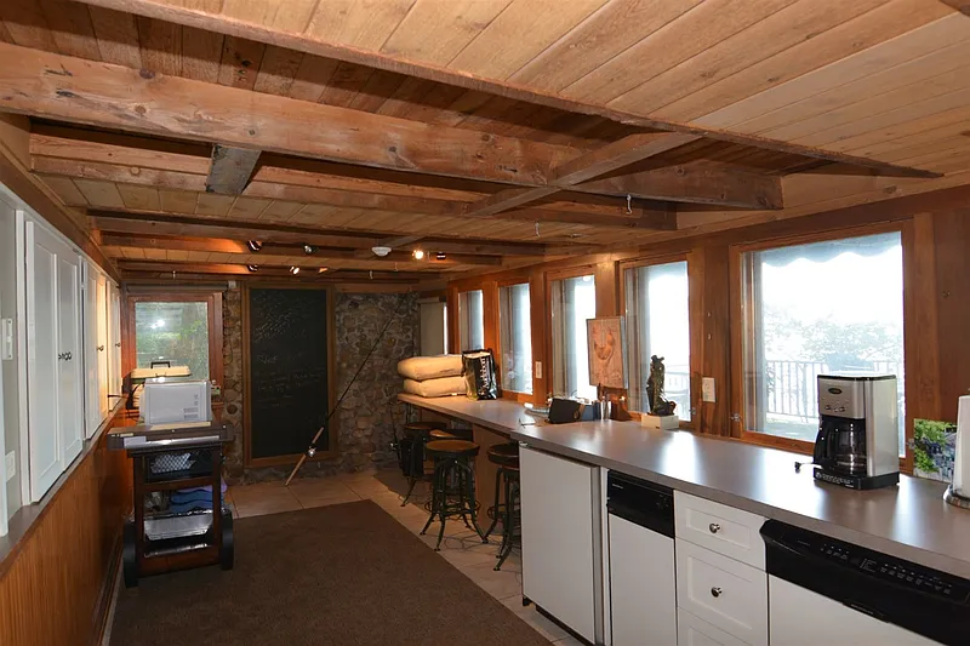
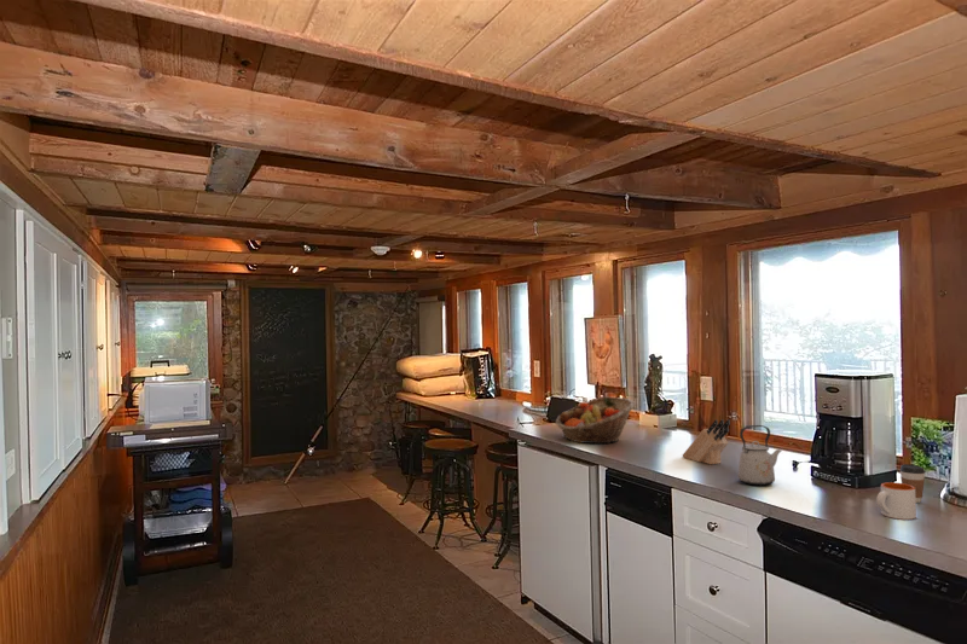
+ knife block [682,418,731,465]
+ kettle [737,424,782,487]
+ mug [875,481,917,521]
+ fruit basket [555,396,636,445]
+ coffee cup [899,463,926,504]
